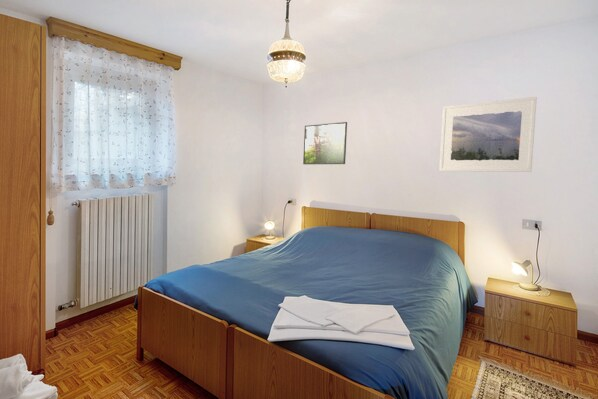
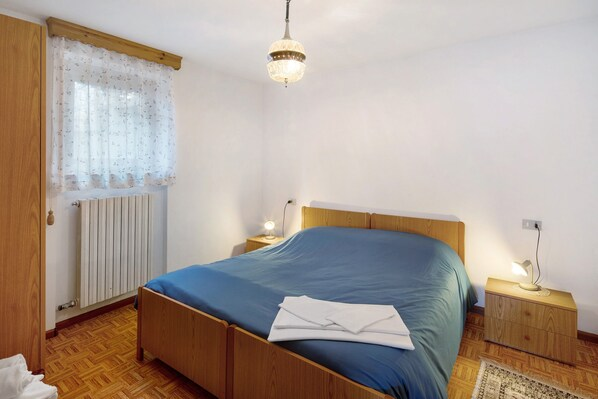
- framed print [438,96,538,173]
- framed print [302,121,348,165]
